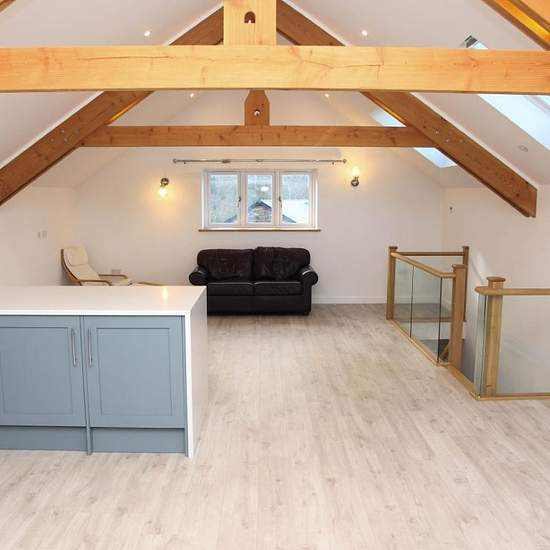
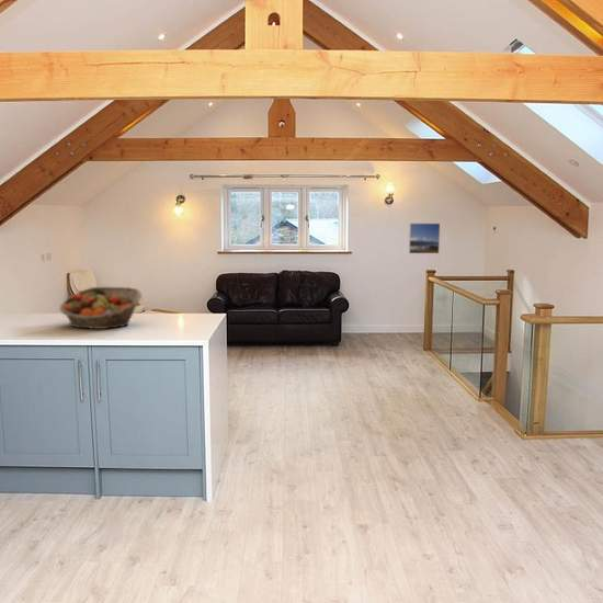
+ fruit basket [59,286,143,330]
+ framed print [408,223,441,254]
